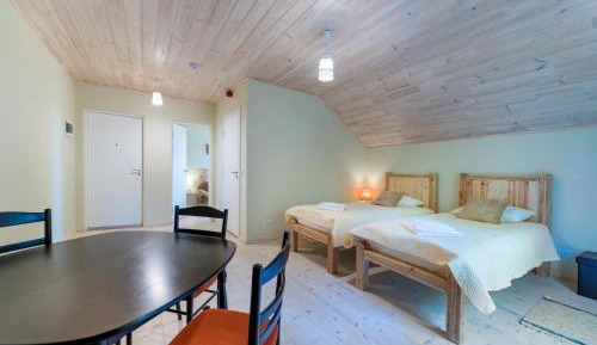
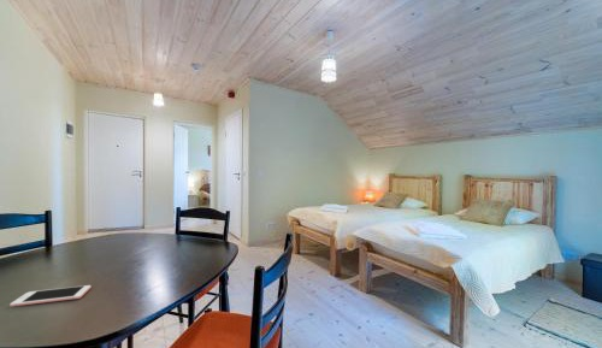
+ cell phone [8,284,93,308]
